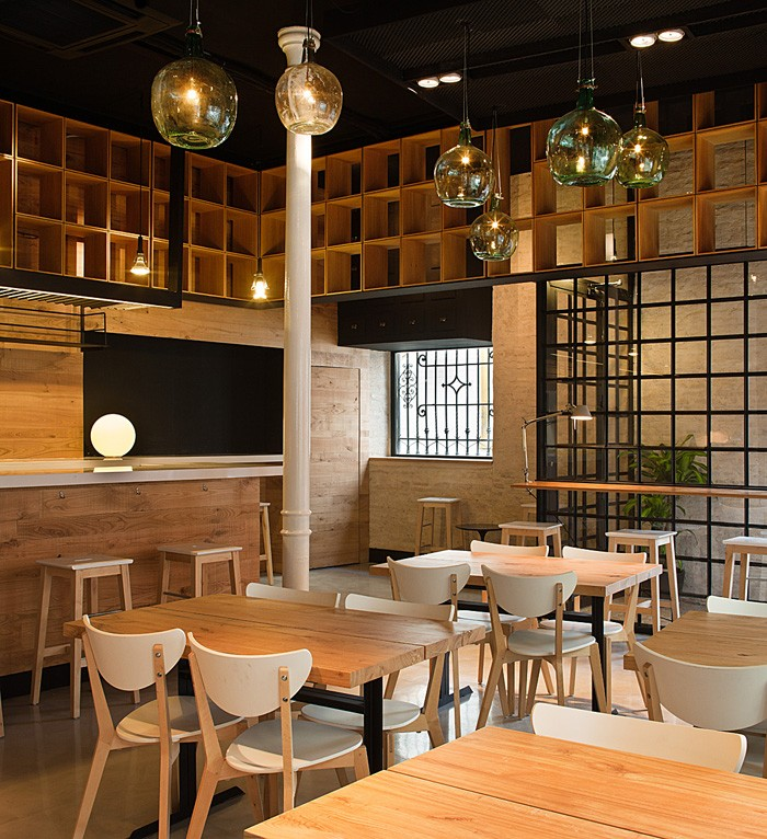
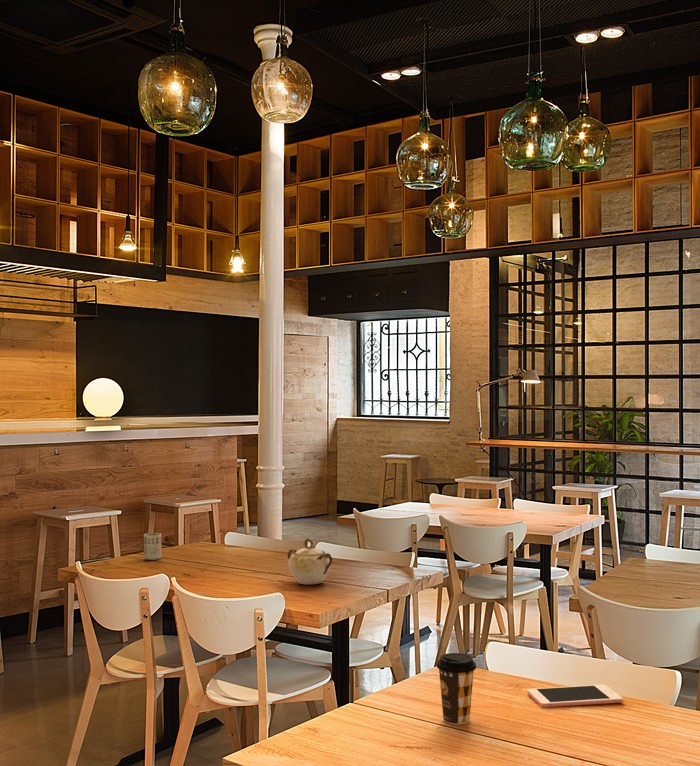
+ cup [143,532,162,561]
+ sugar bowl [287,538,333,585]
+ cell phone [526,684,624,708]
+ coffee cup [436,652,477,726]
